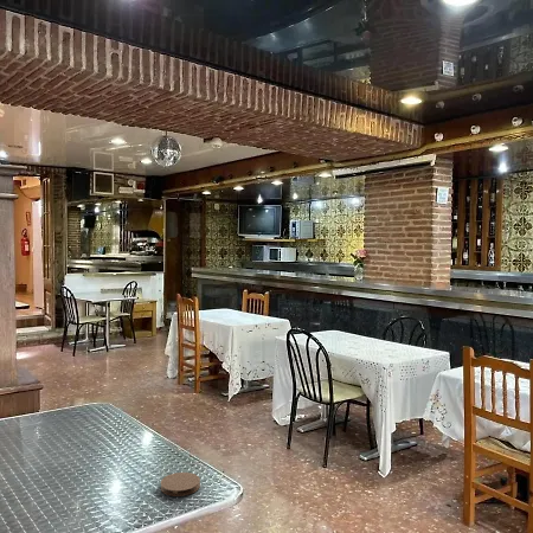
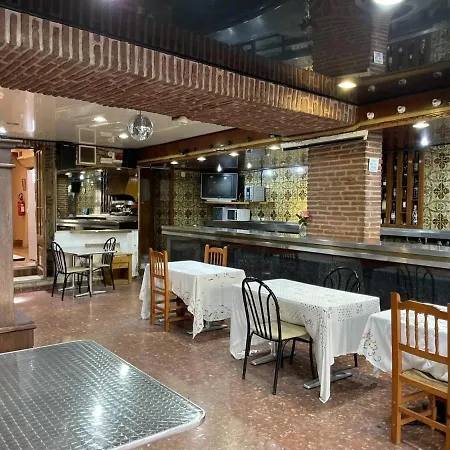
- coaster [160,471,201,497]
